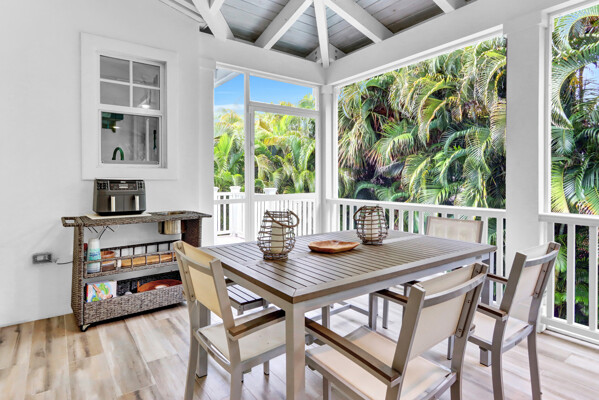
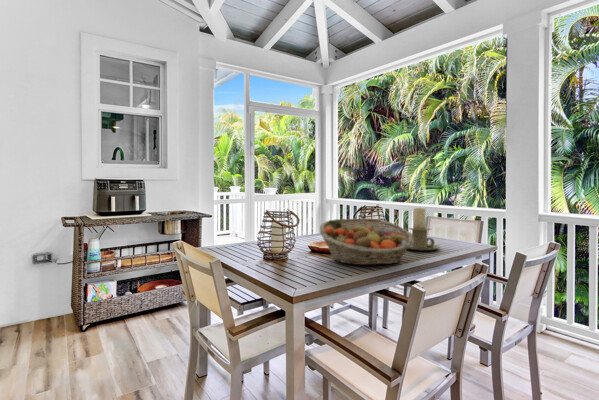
+ candle holder [407,207,441,251]
+ fruit basket [319,217,414,266]
